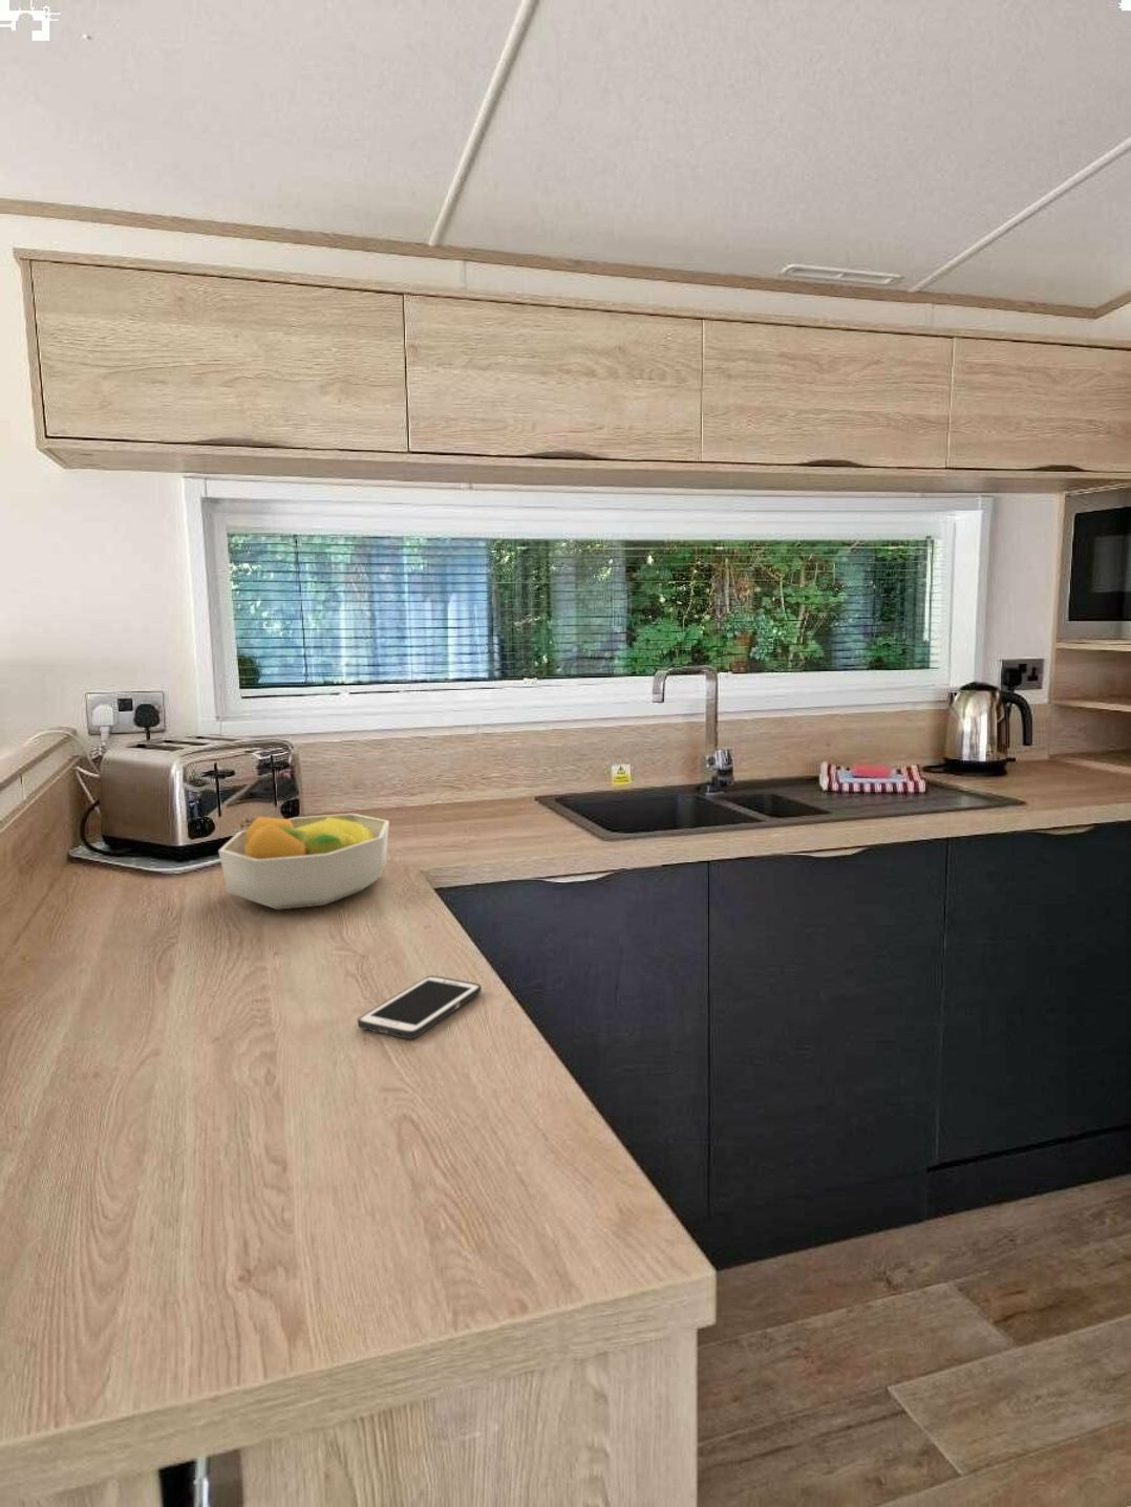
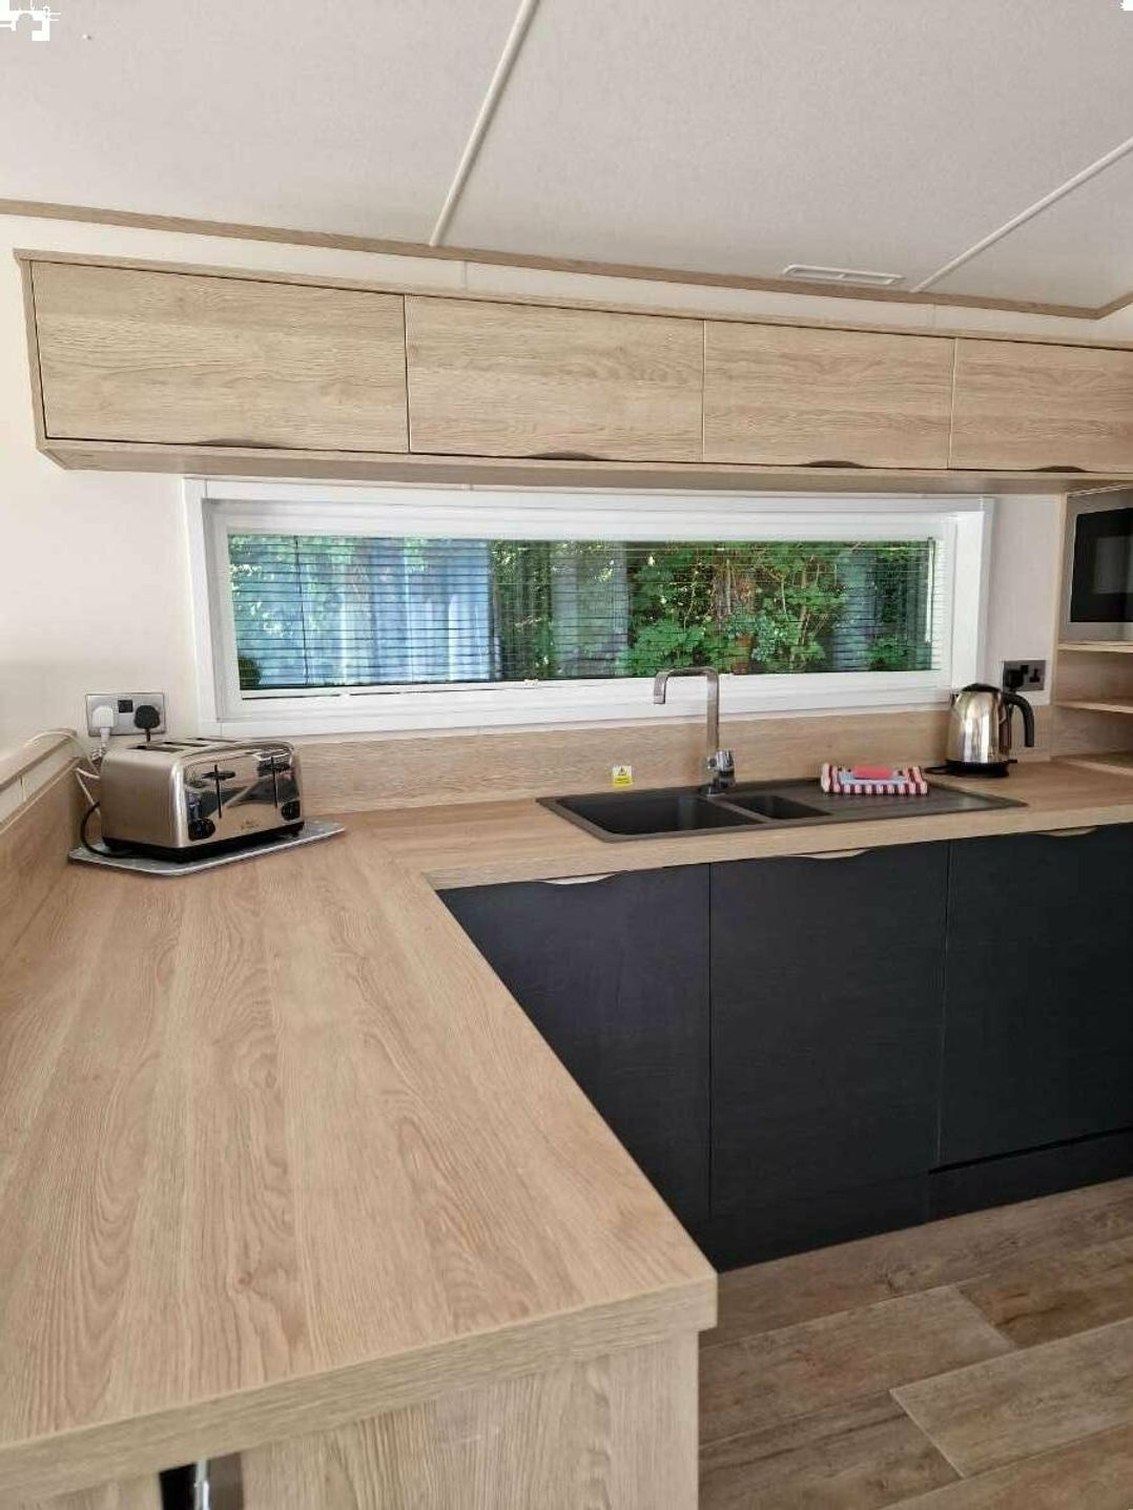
- cell phone [356,974,481,1039]
- fruit bowl [217,812,391,911]
